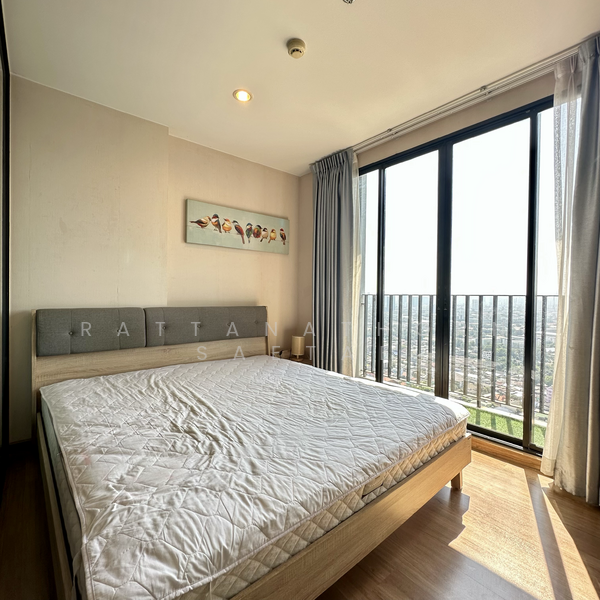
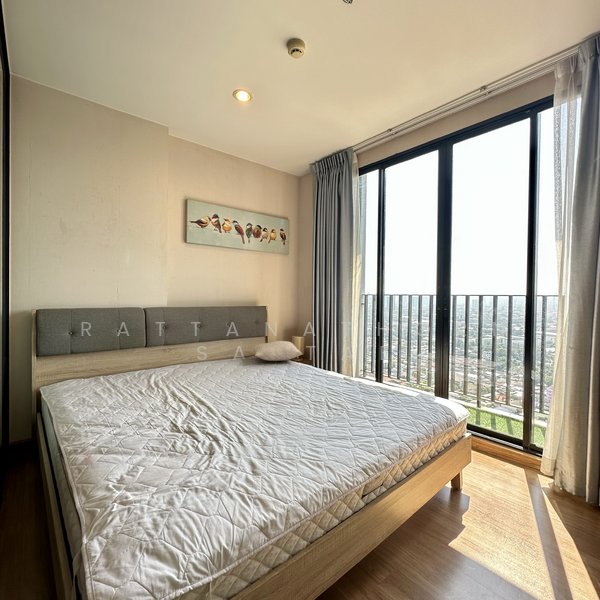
+ pillow [251,340,302,362]
